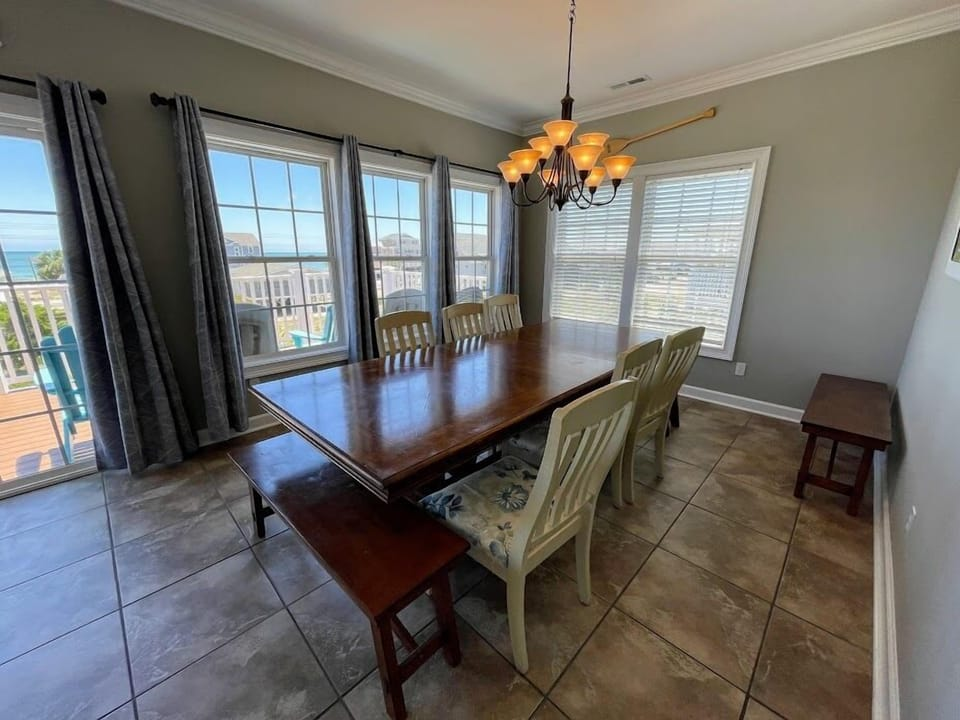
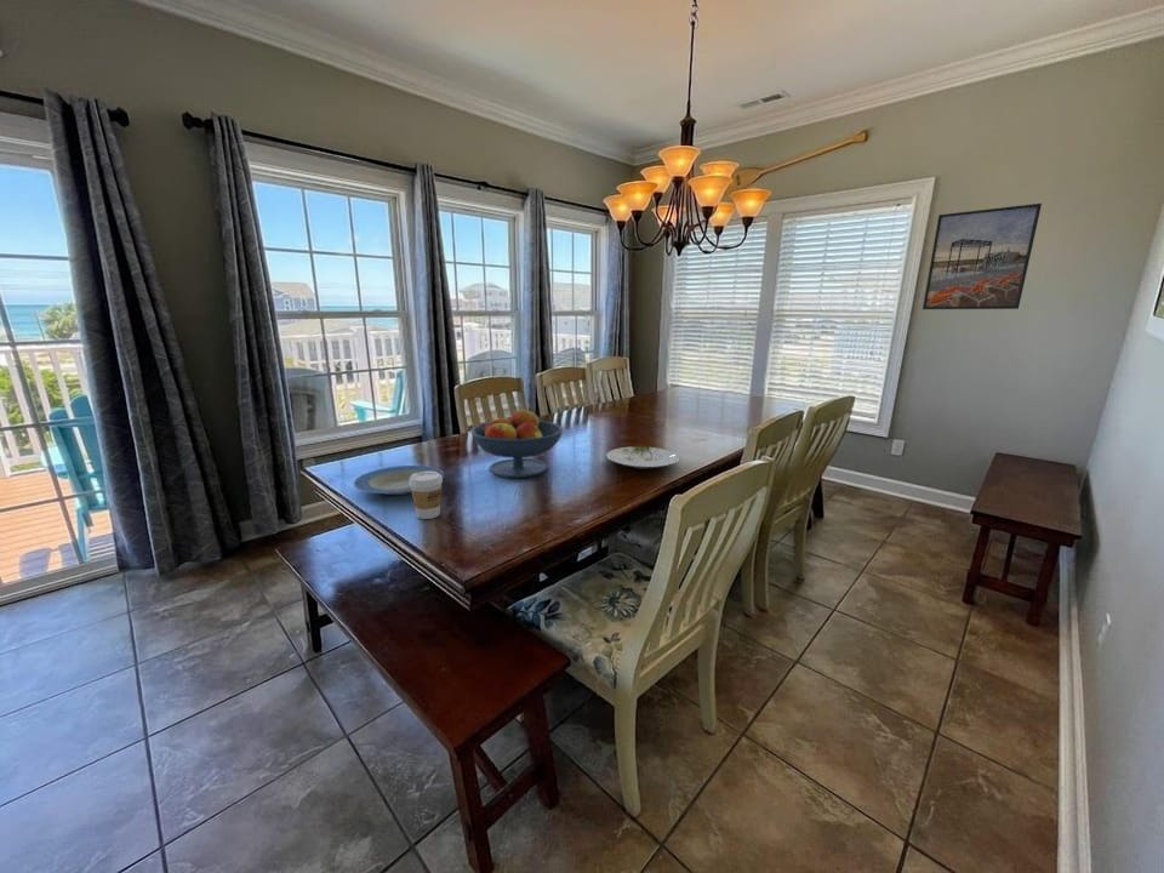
+ coffee cup [410,472,444,520]
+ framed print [921,202,1043,310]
+ plate [605,445,680,470]
+ fruit bowl [469,407,564,479]
+ plate [353,464,445,496]
